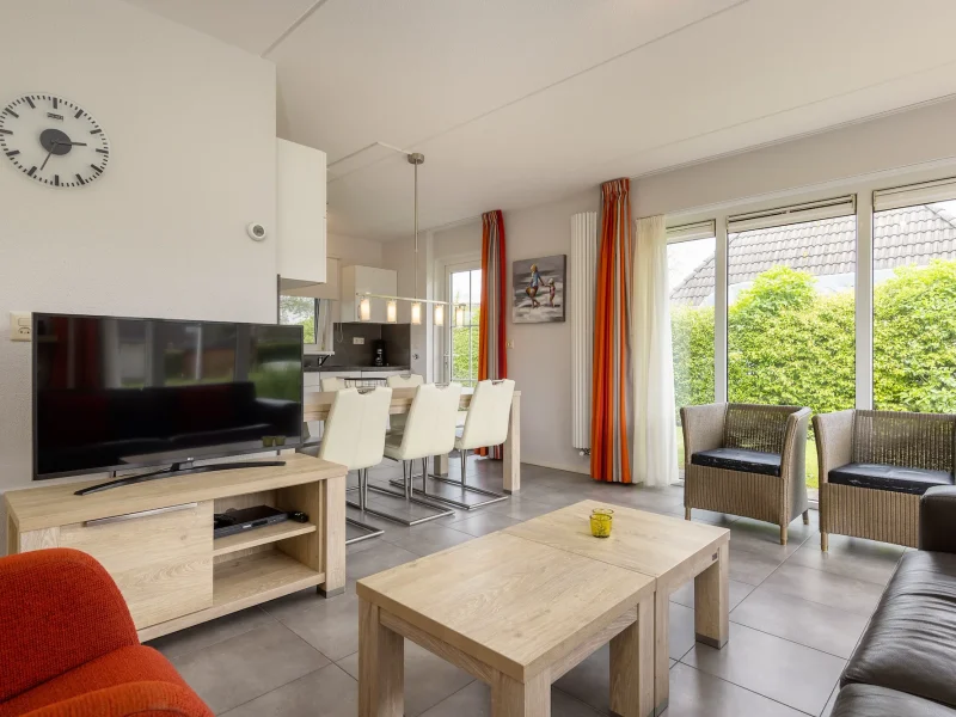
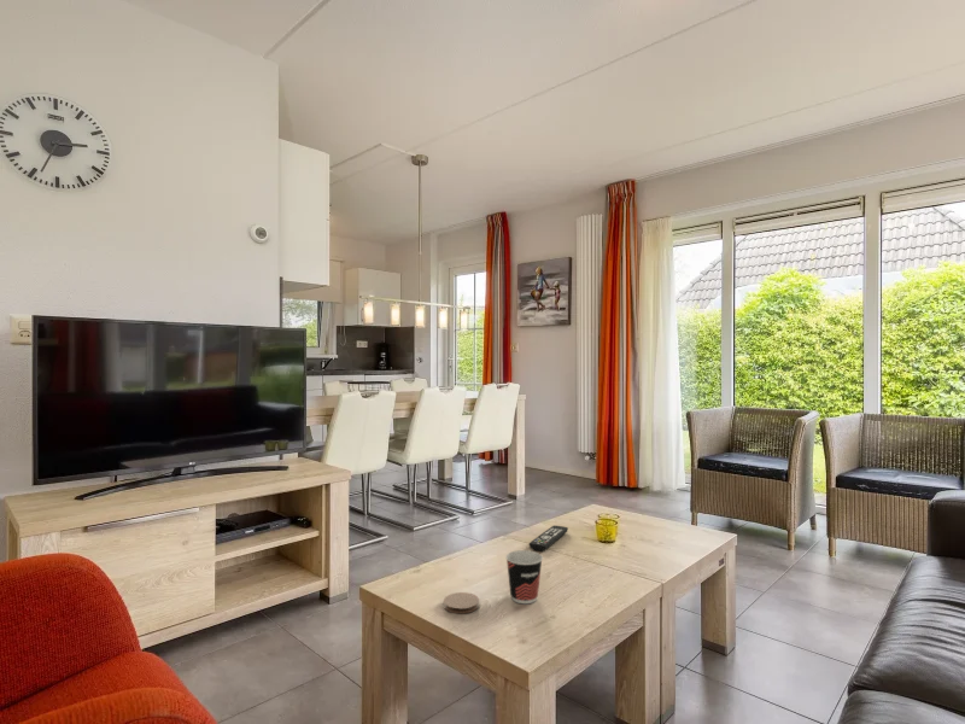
+ cup [504,549,544,605]
+ coaster [443,591,480,614]
+ remote control [528,525,569,551]
